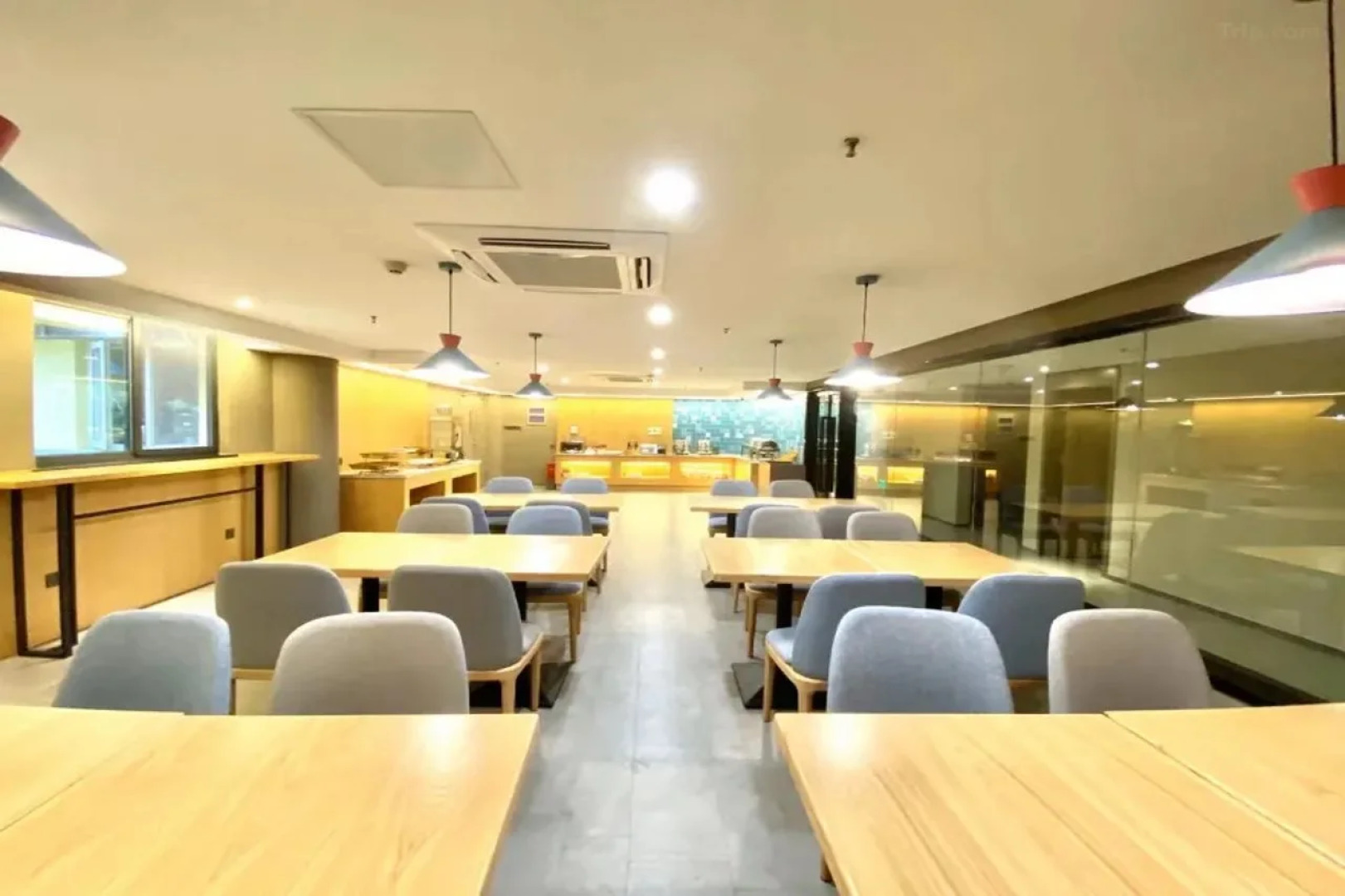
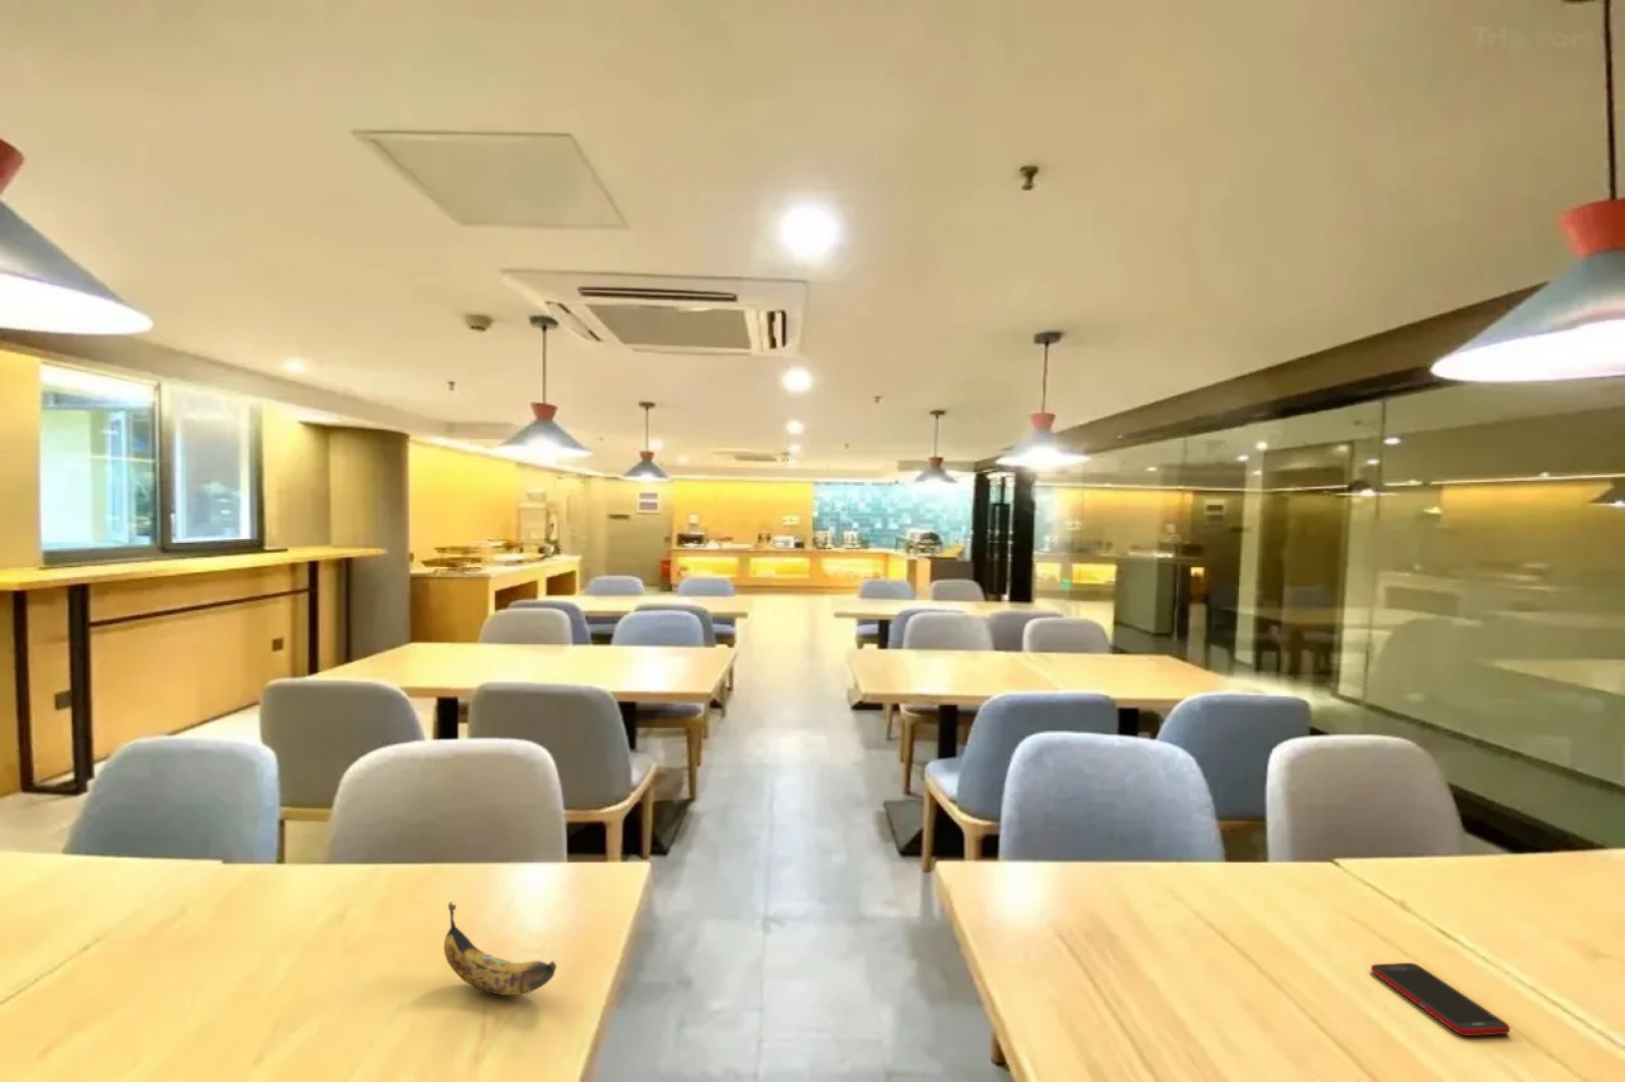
+ cell phone [1370,961,1510,1037]
+ banana [443,901,557,996]
